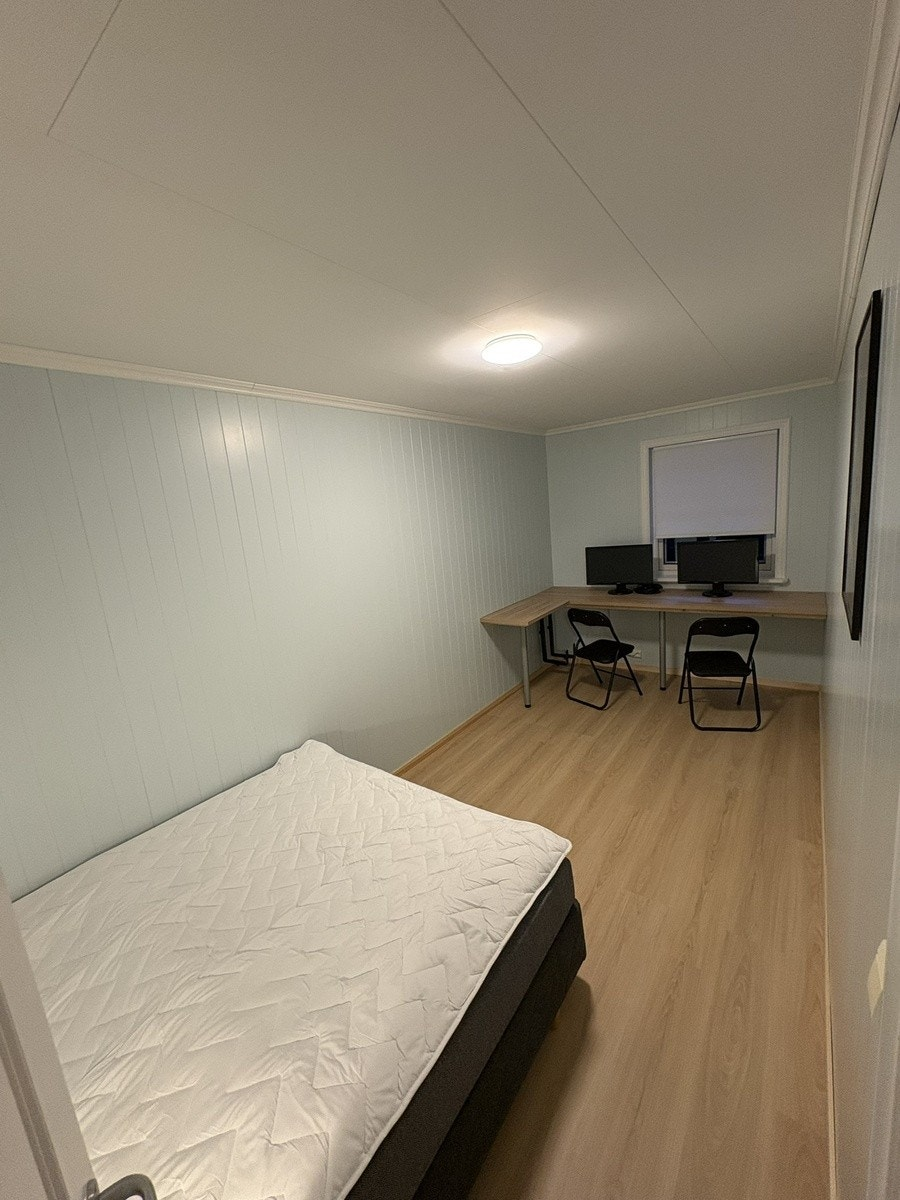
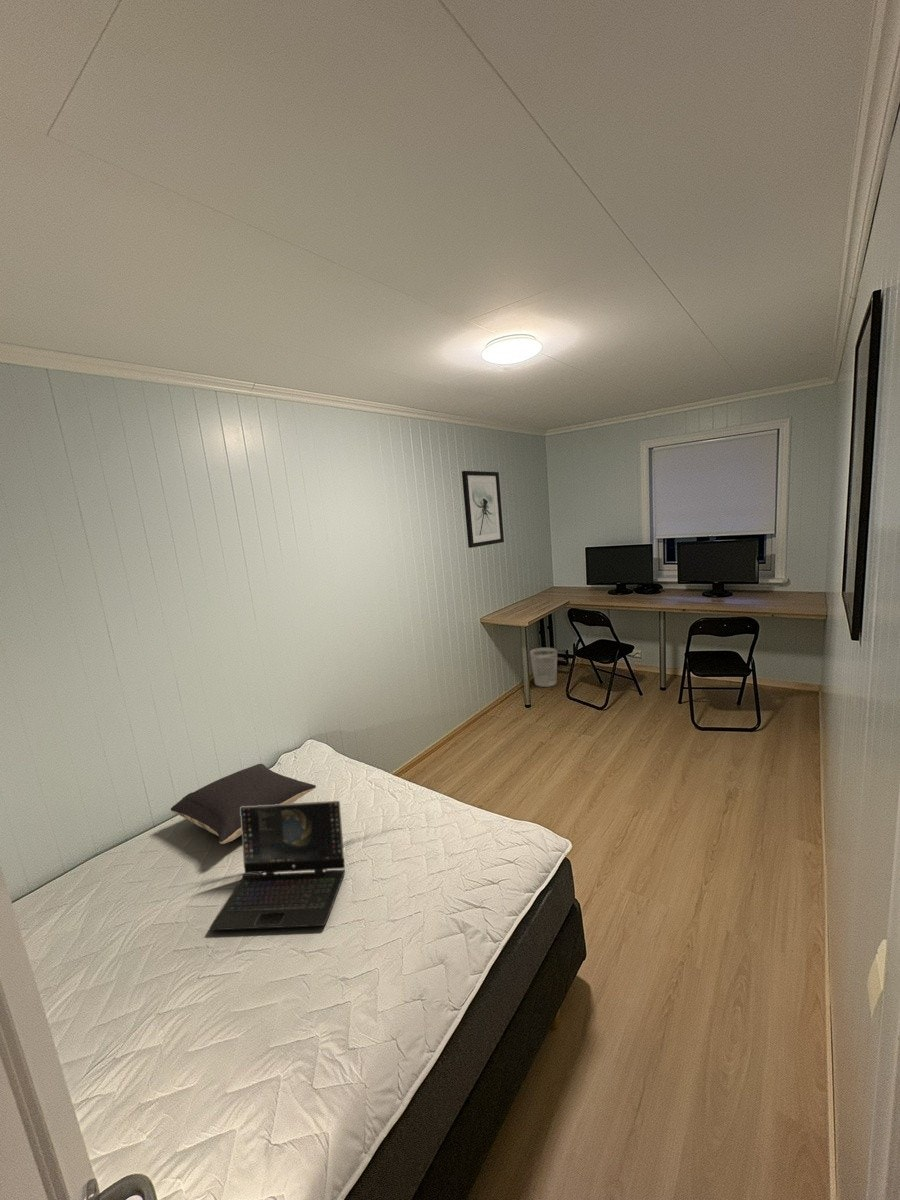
+ pillow [170,763,317,845]
+ laptop [208,800,346,931]
+ wall art [461,470,505,549]
+ wastebasket [529,647,558,688]
